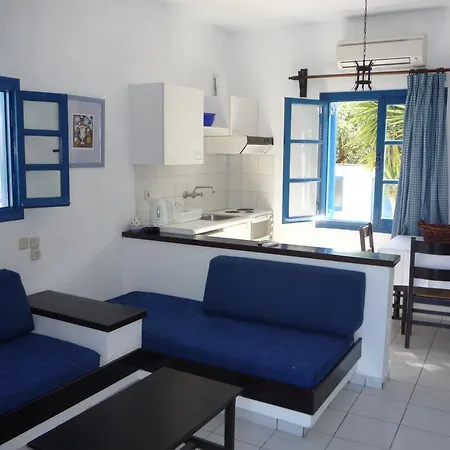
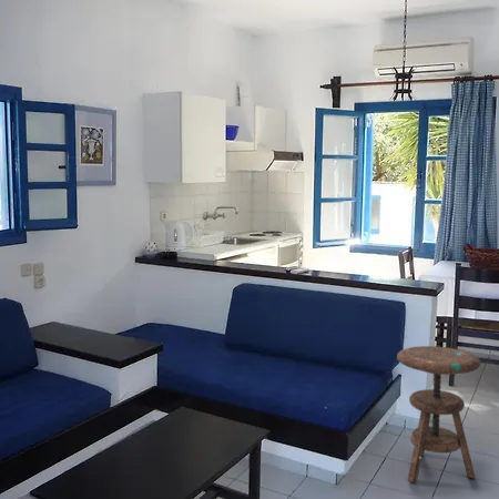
+ side table [396,345,482,483]
